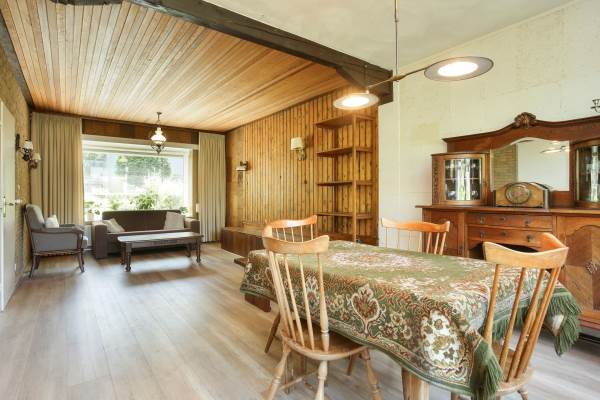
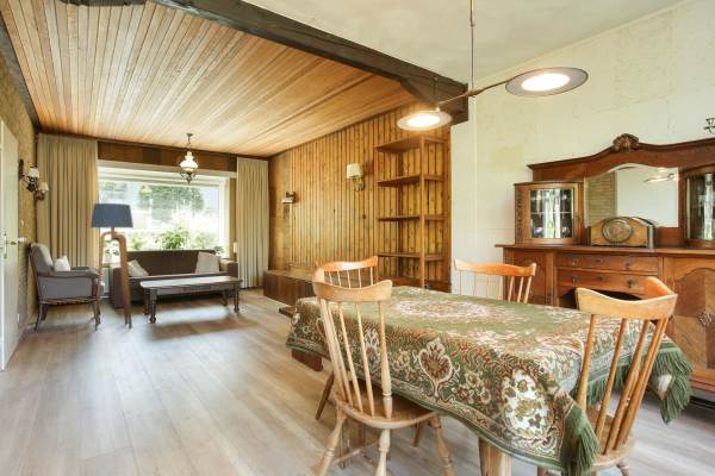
+ floor lamp [89,202,135,331]
